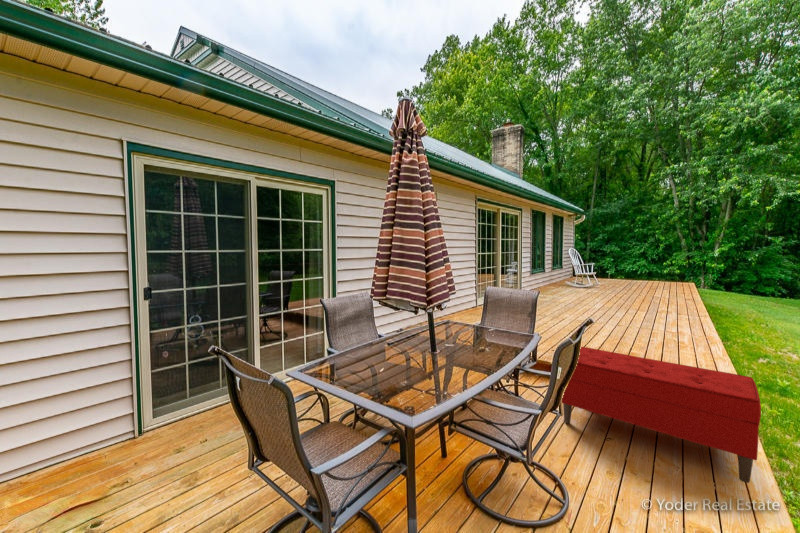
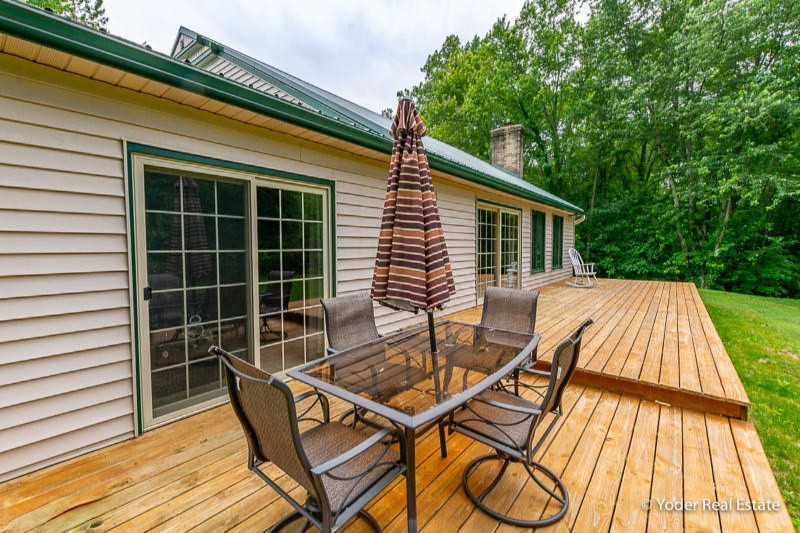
- bench [561,346,762,484]
